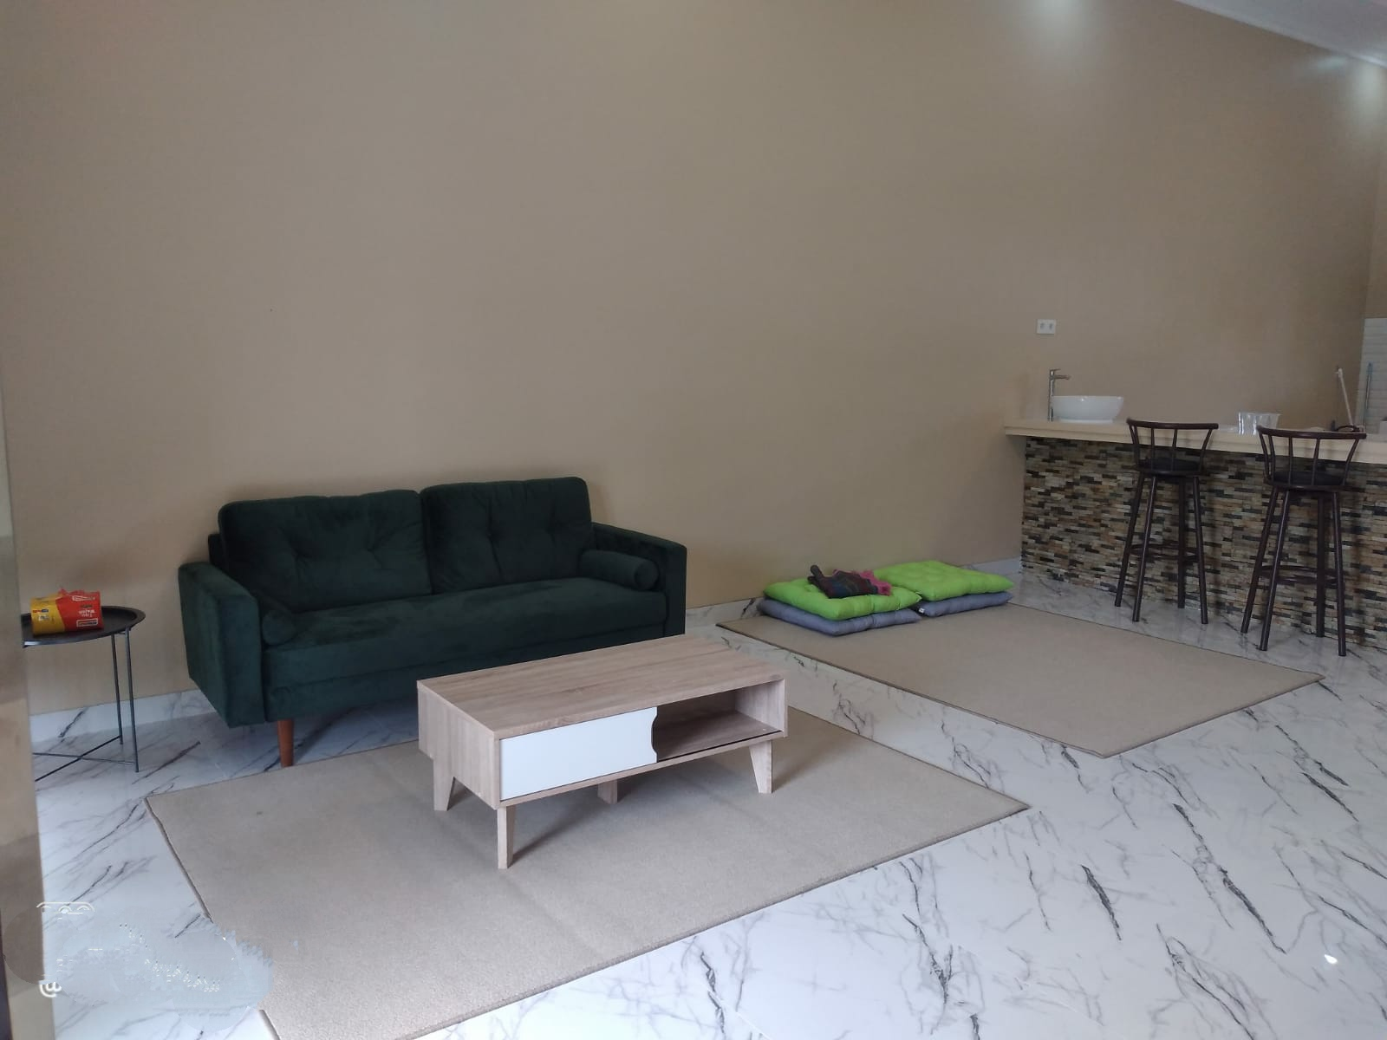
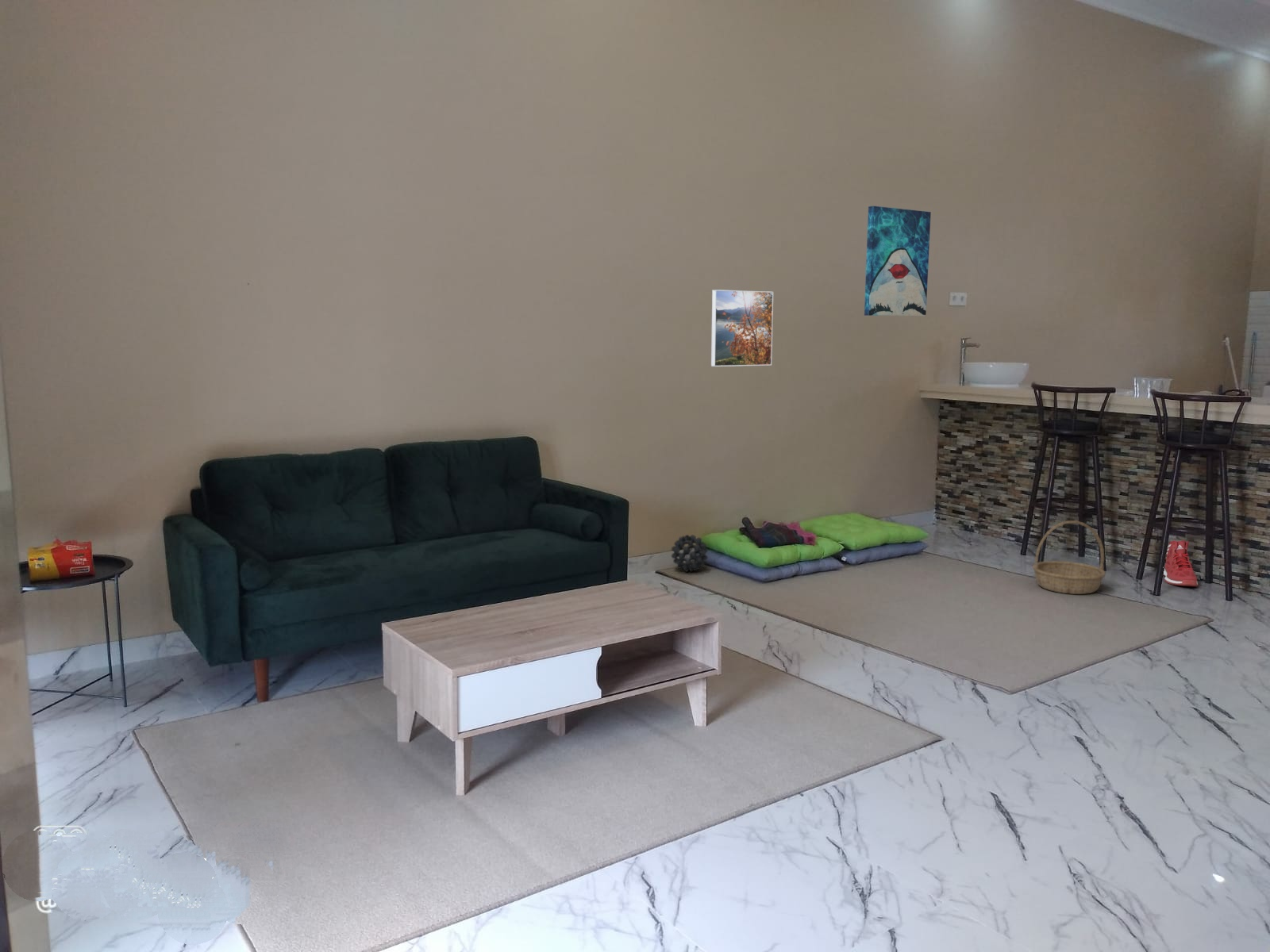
+ sneaker [1163,539,1199,587]
+ basket [1032,520,1106,595]
+ wall art [864,205,932,317]
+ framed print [710,289,774,367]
+ decorative ball [671,534,709,573]
